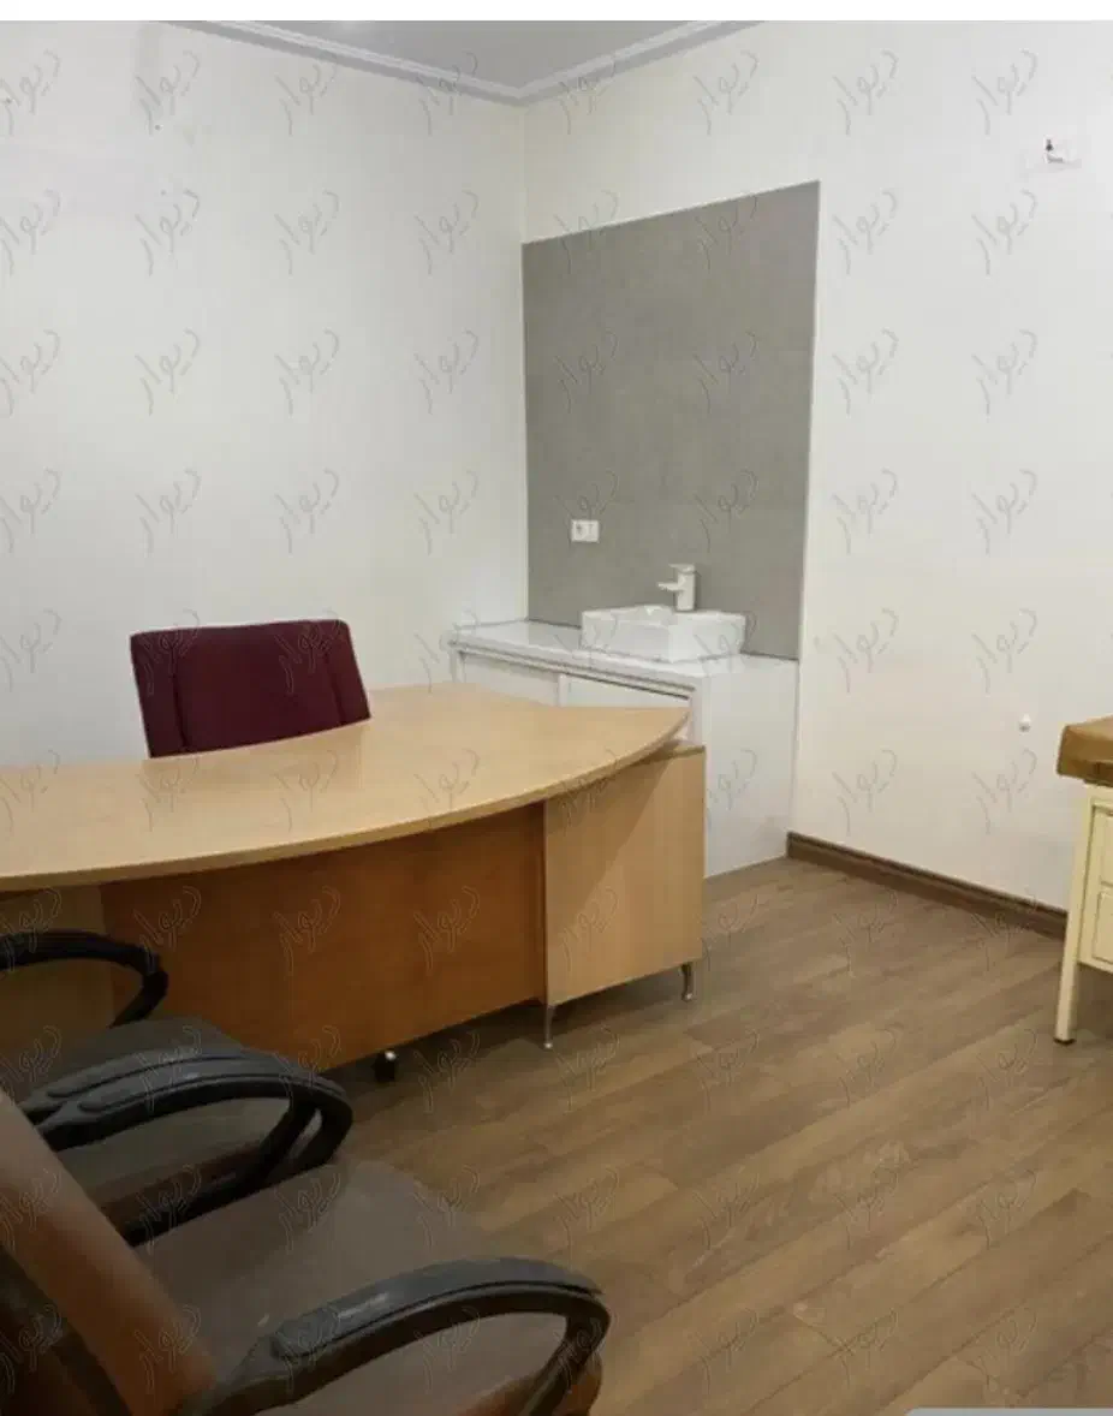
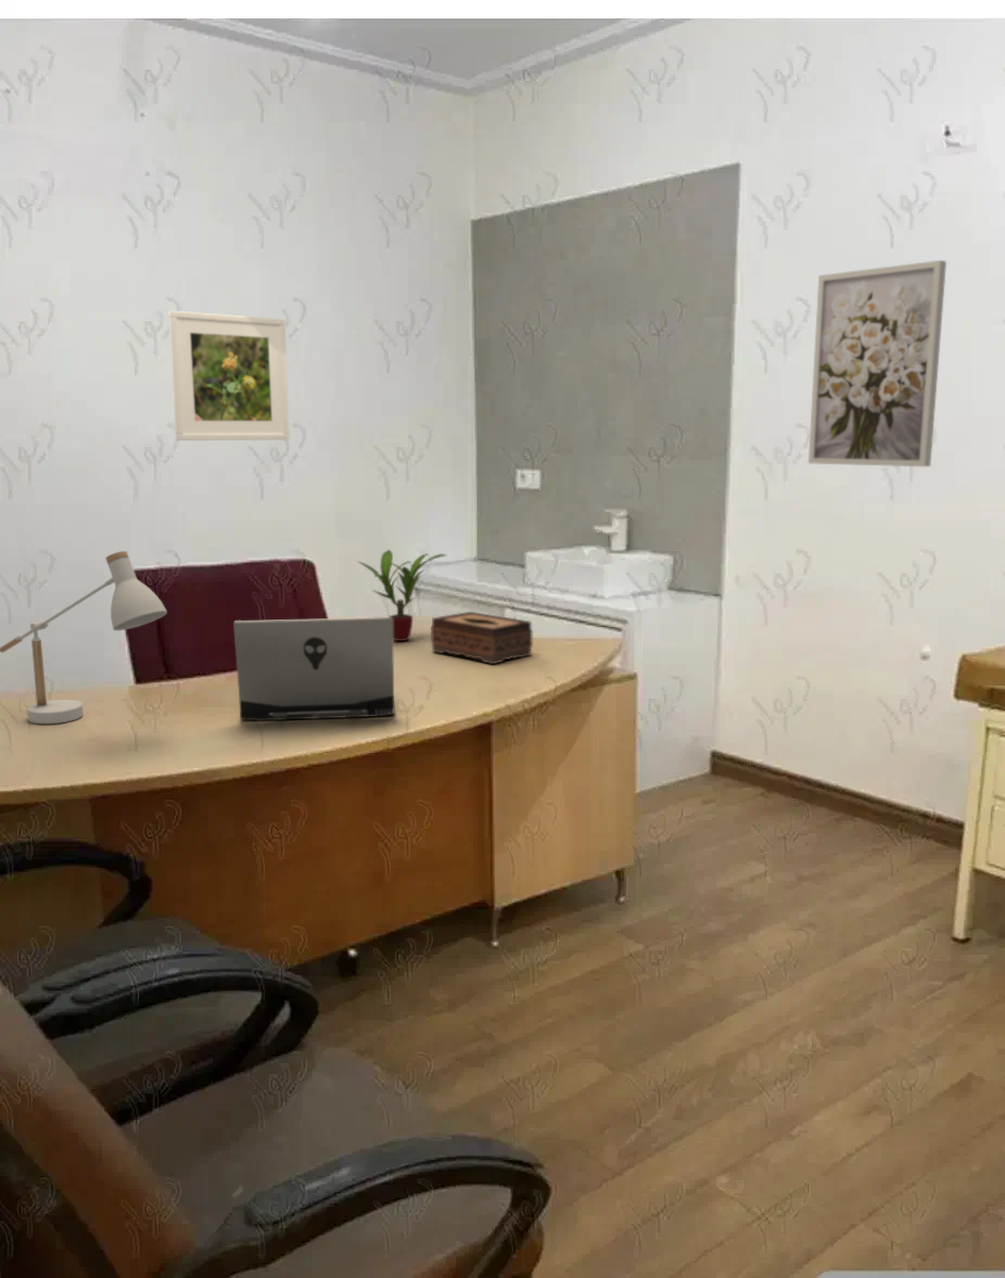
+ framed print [167,310,291,442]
+ wall art [807,259,947,468]
+ desk lamp [0,550,168,725]
+ potted plant [356,549,447,642]
+ tissue box [430,611,534,665]
+ laptop computer [232,616,396,721]
